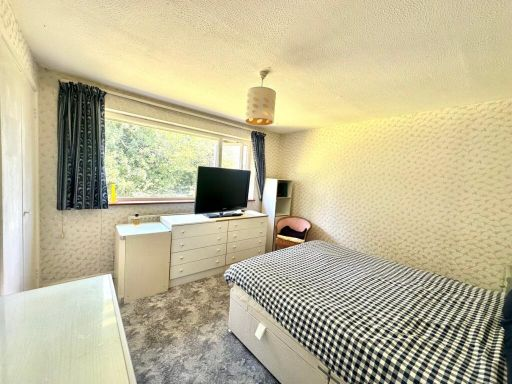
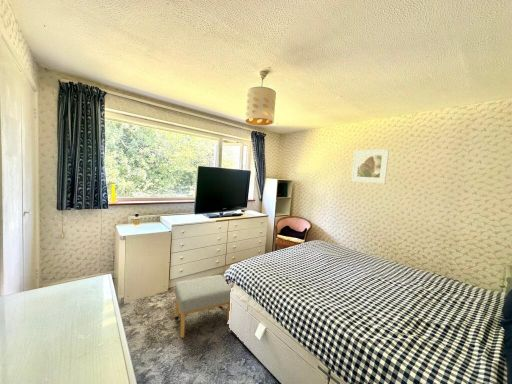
+ footstool [174,274,232,339]
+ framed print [350,148,390,184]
